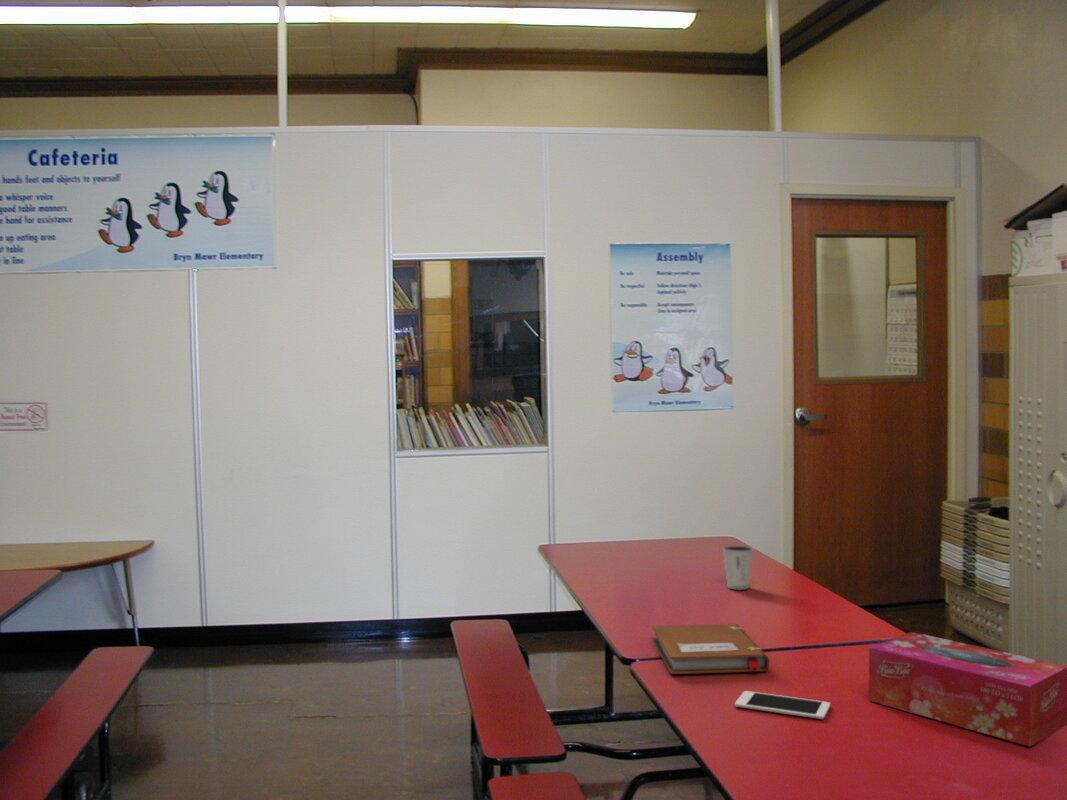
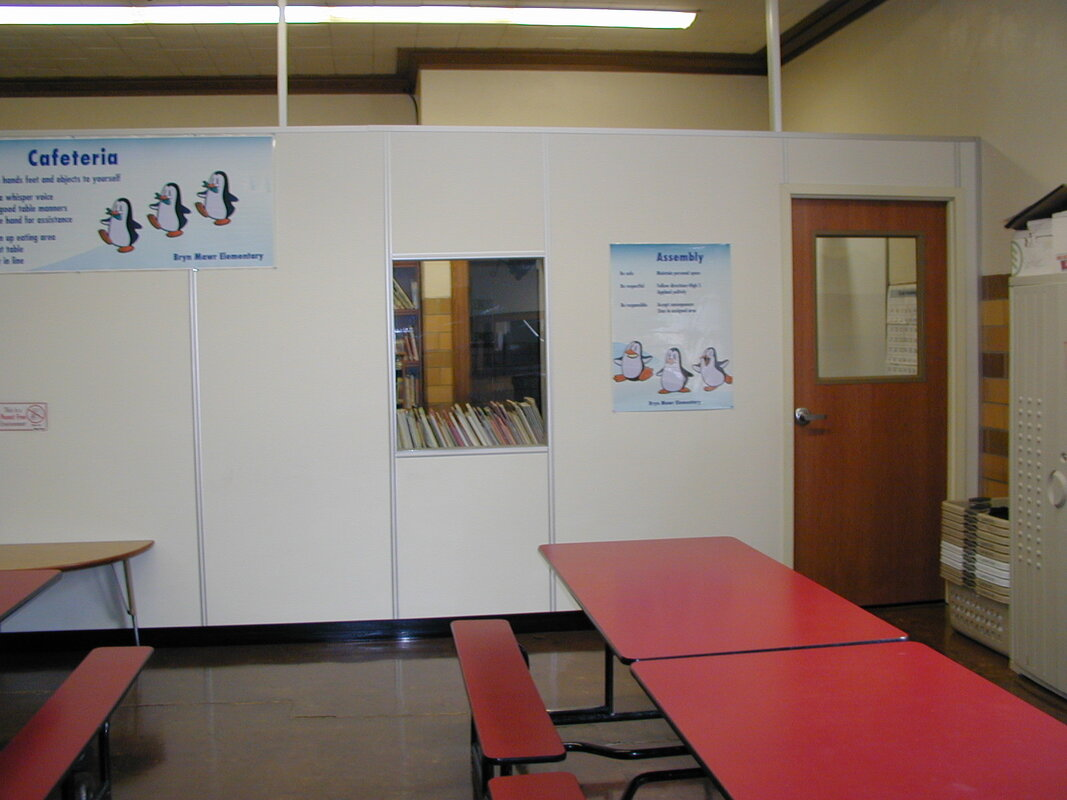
- dixie cup [721,544,755,590]
- tissue box [868,631,1067,747]
- notebook [651,623,770,675]
- cell phone [734,690,831,720]
